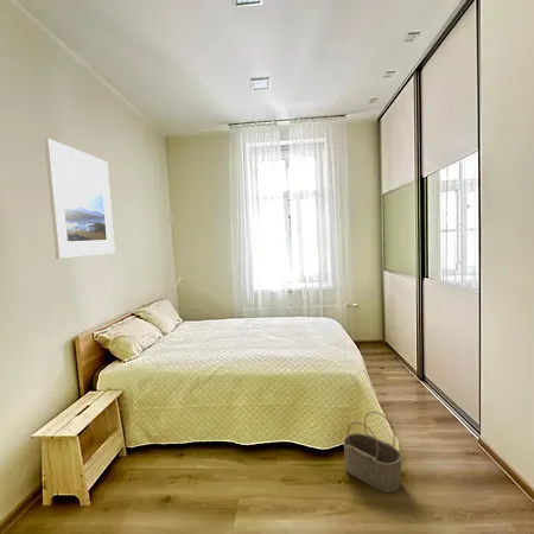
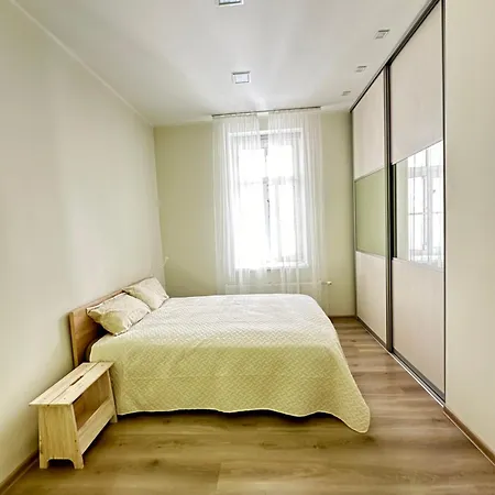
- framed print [44,138,116,260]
- wicker basket [342,411,403,494]
